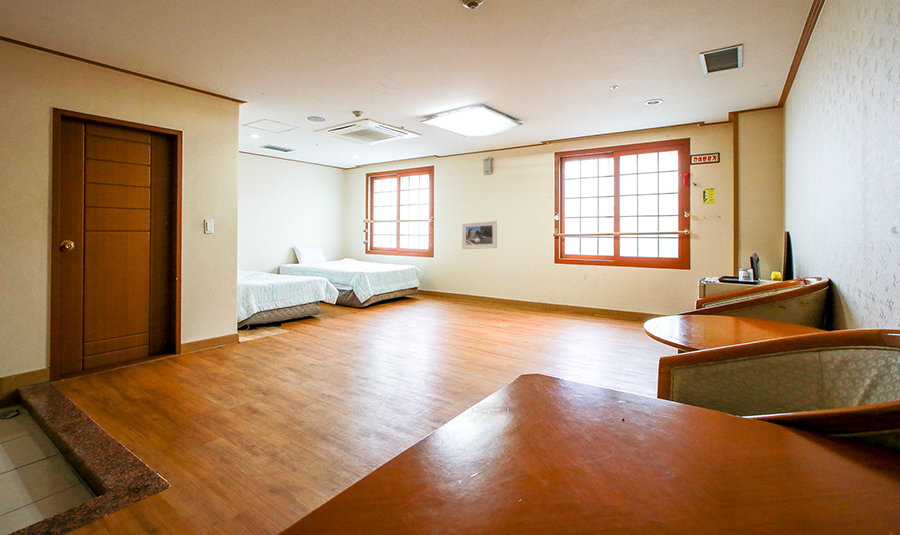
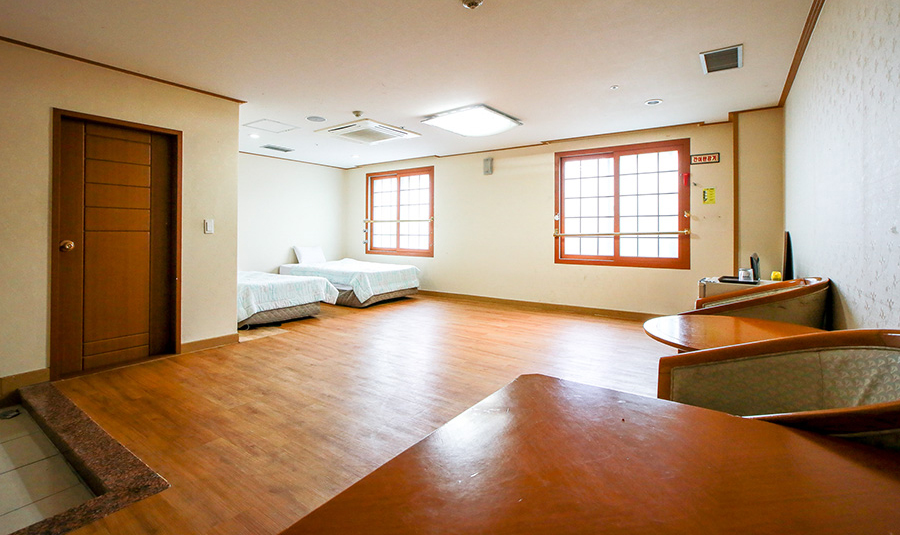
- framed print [461,220,498,250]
